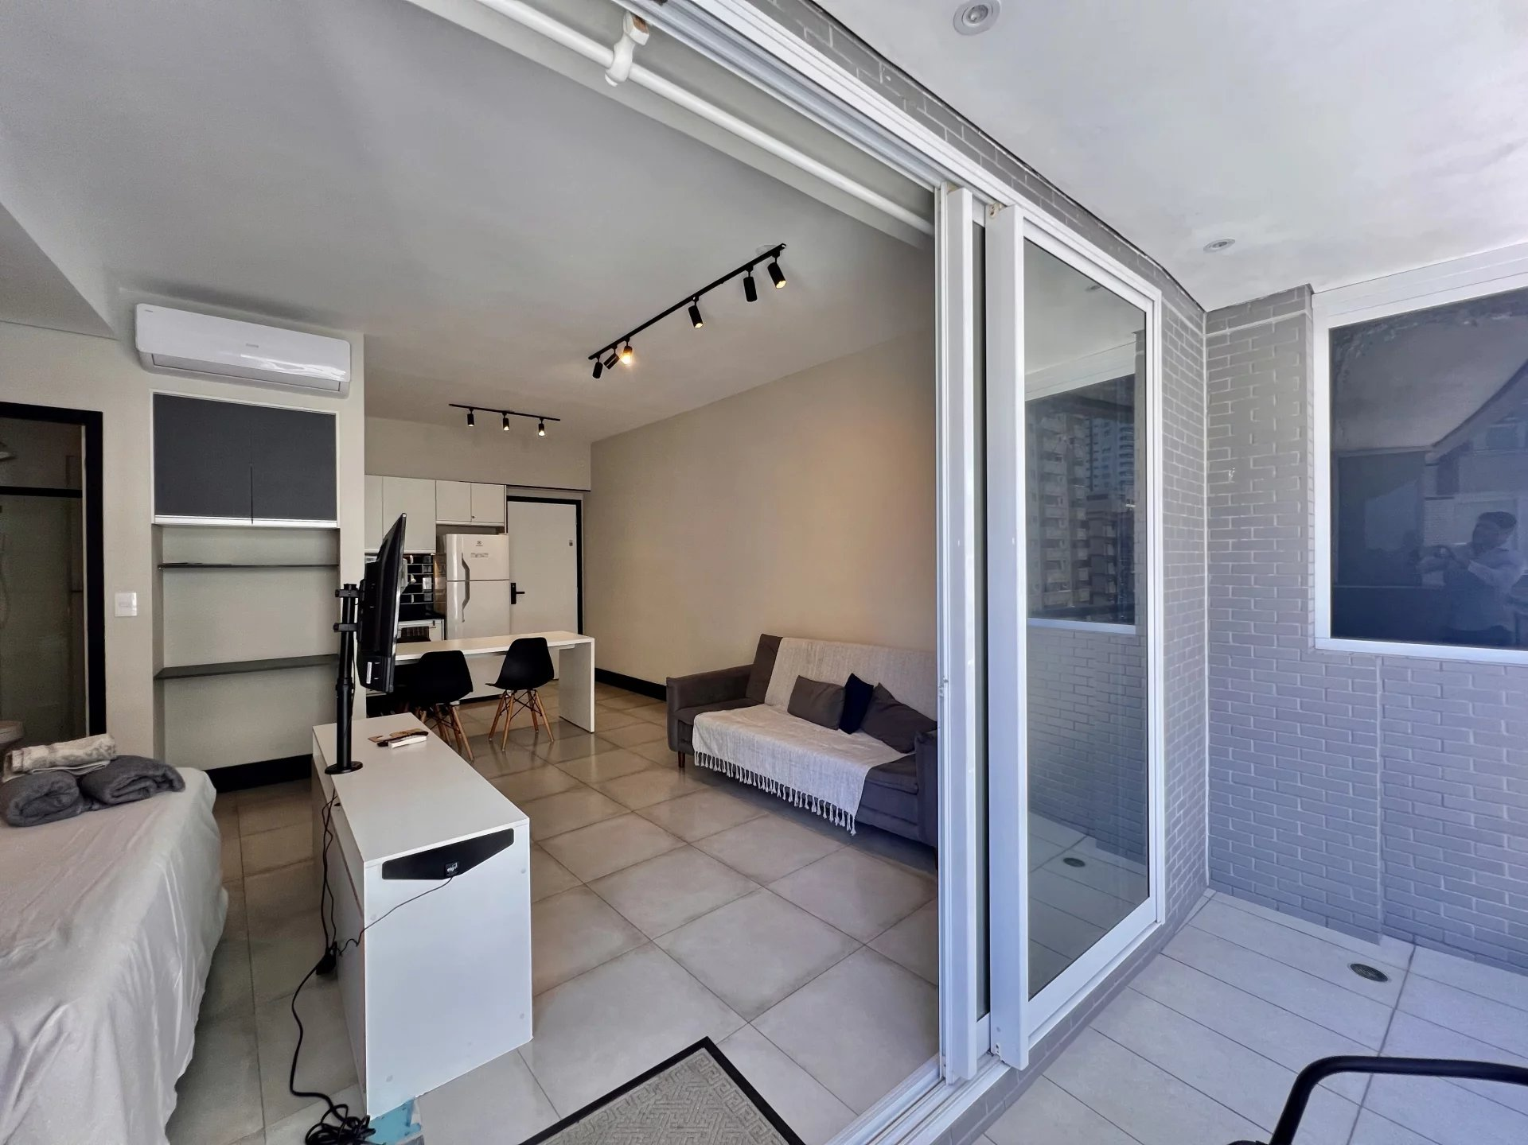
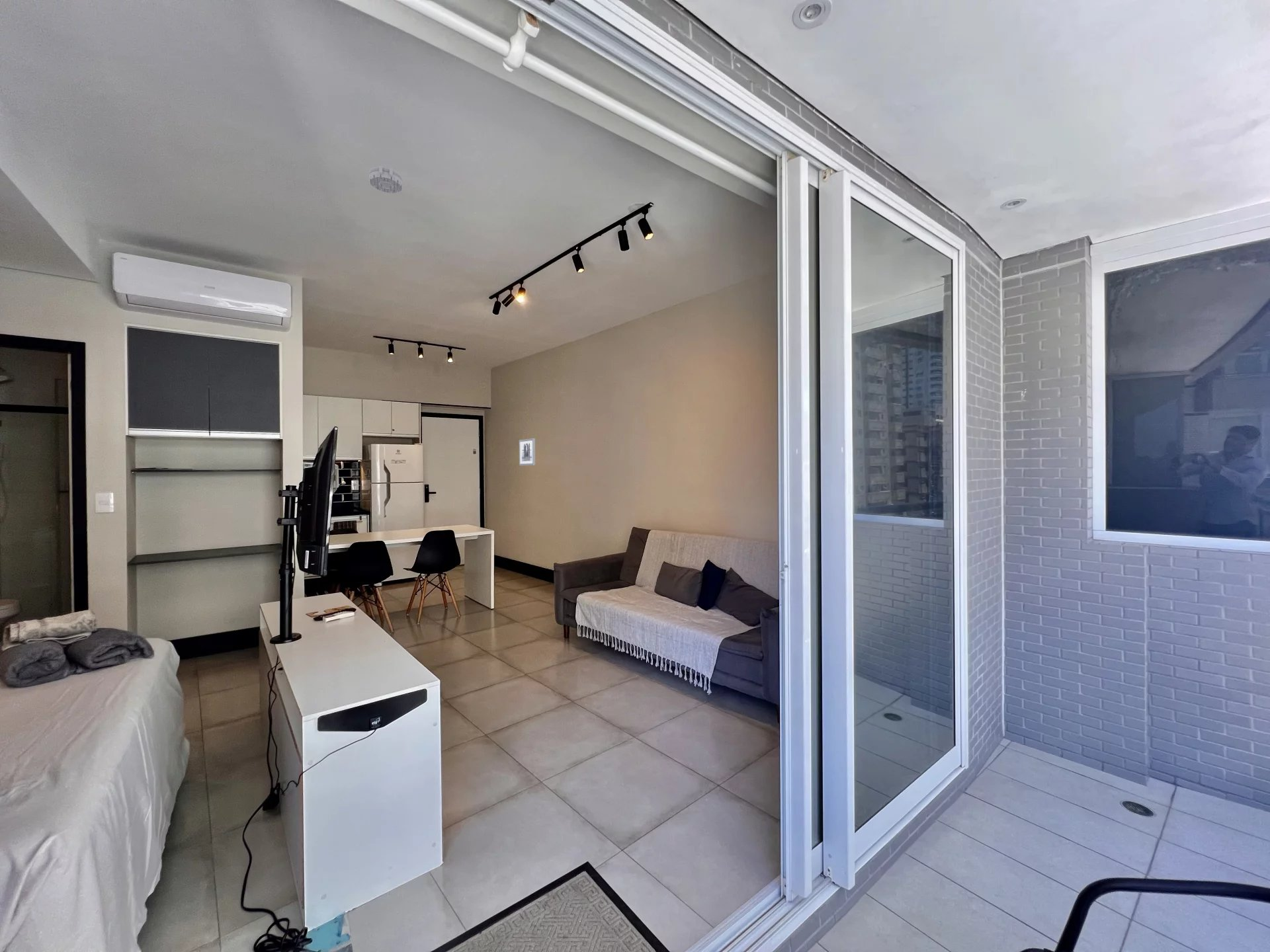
+ smoke detector [368,165,403,194]
+ wall art [519,438,536,466]
